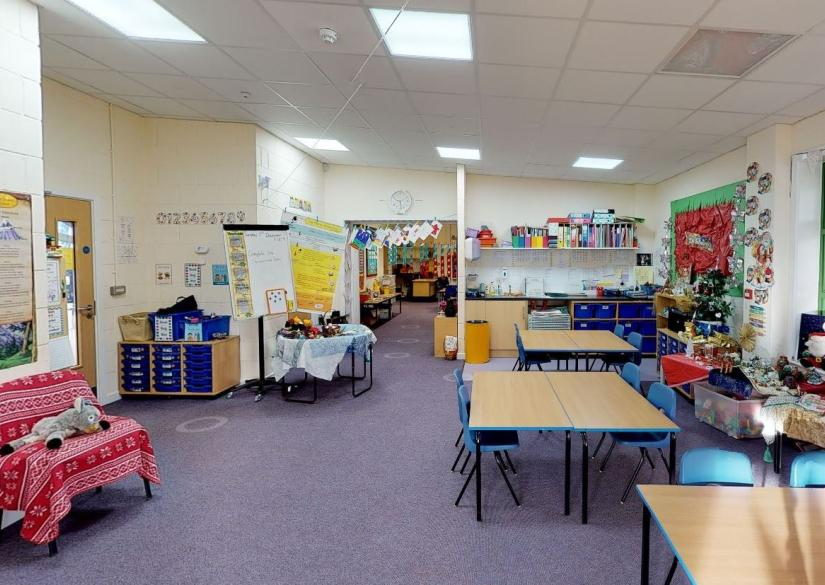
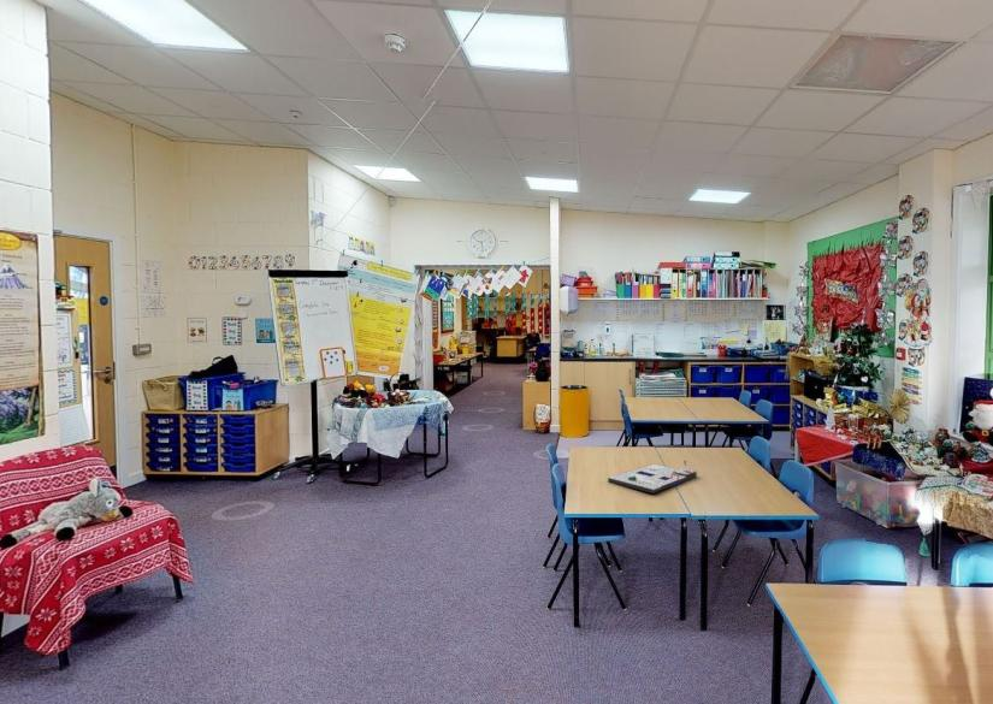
+ board game [607,459,698,495]
